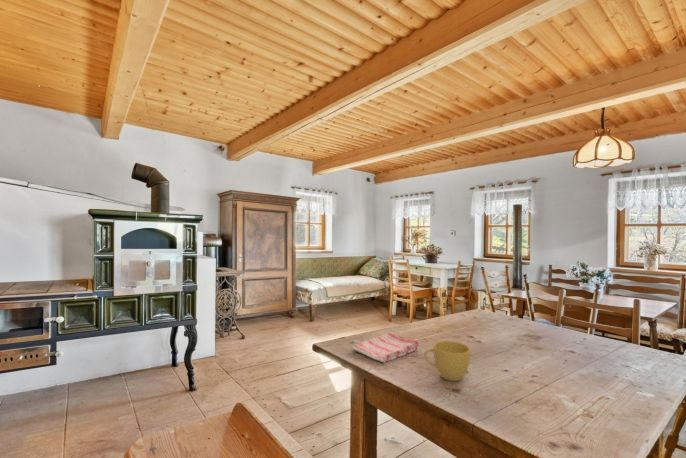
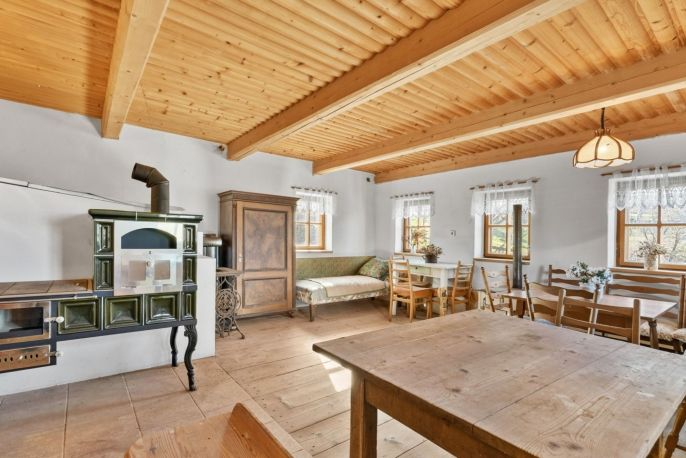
- cup [423,340,471,382]
- dish towel [351,332,419,364]
